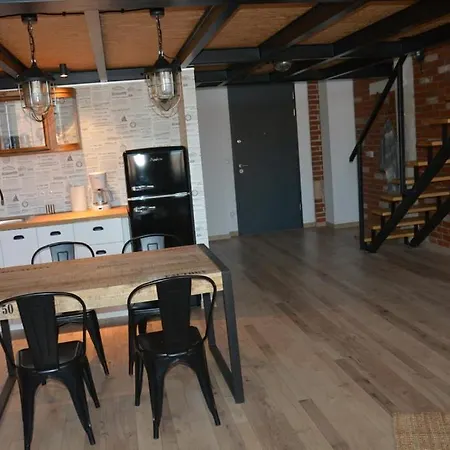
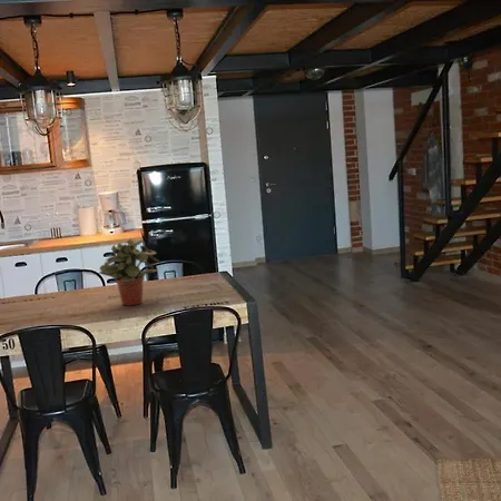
+ potted plant [98,238,163,307]
